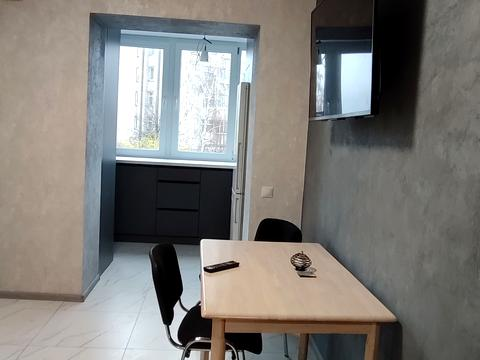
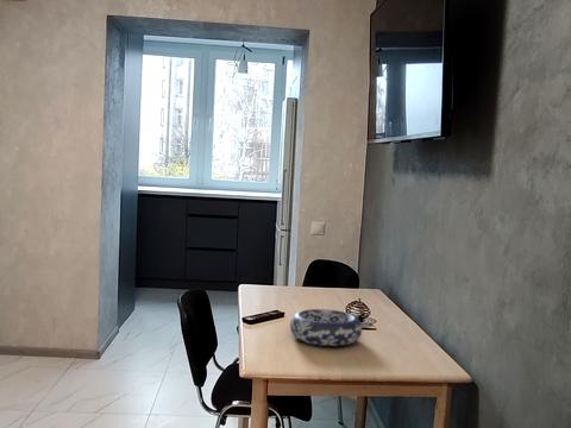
+ decorative bowl [289,308,364,347]
